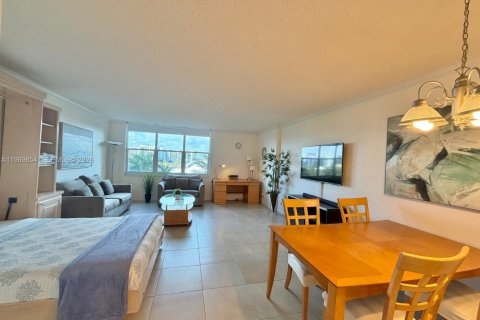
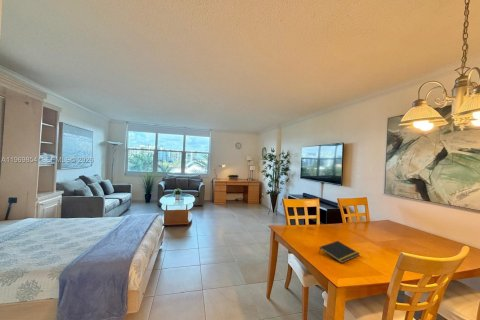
+ notepad [318,240,361,264]
